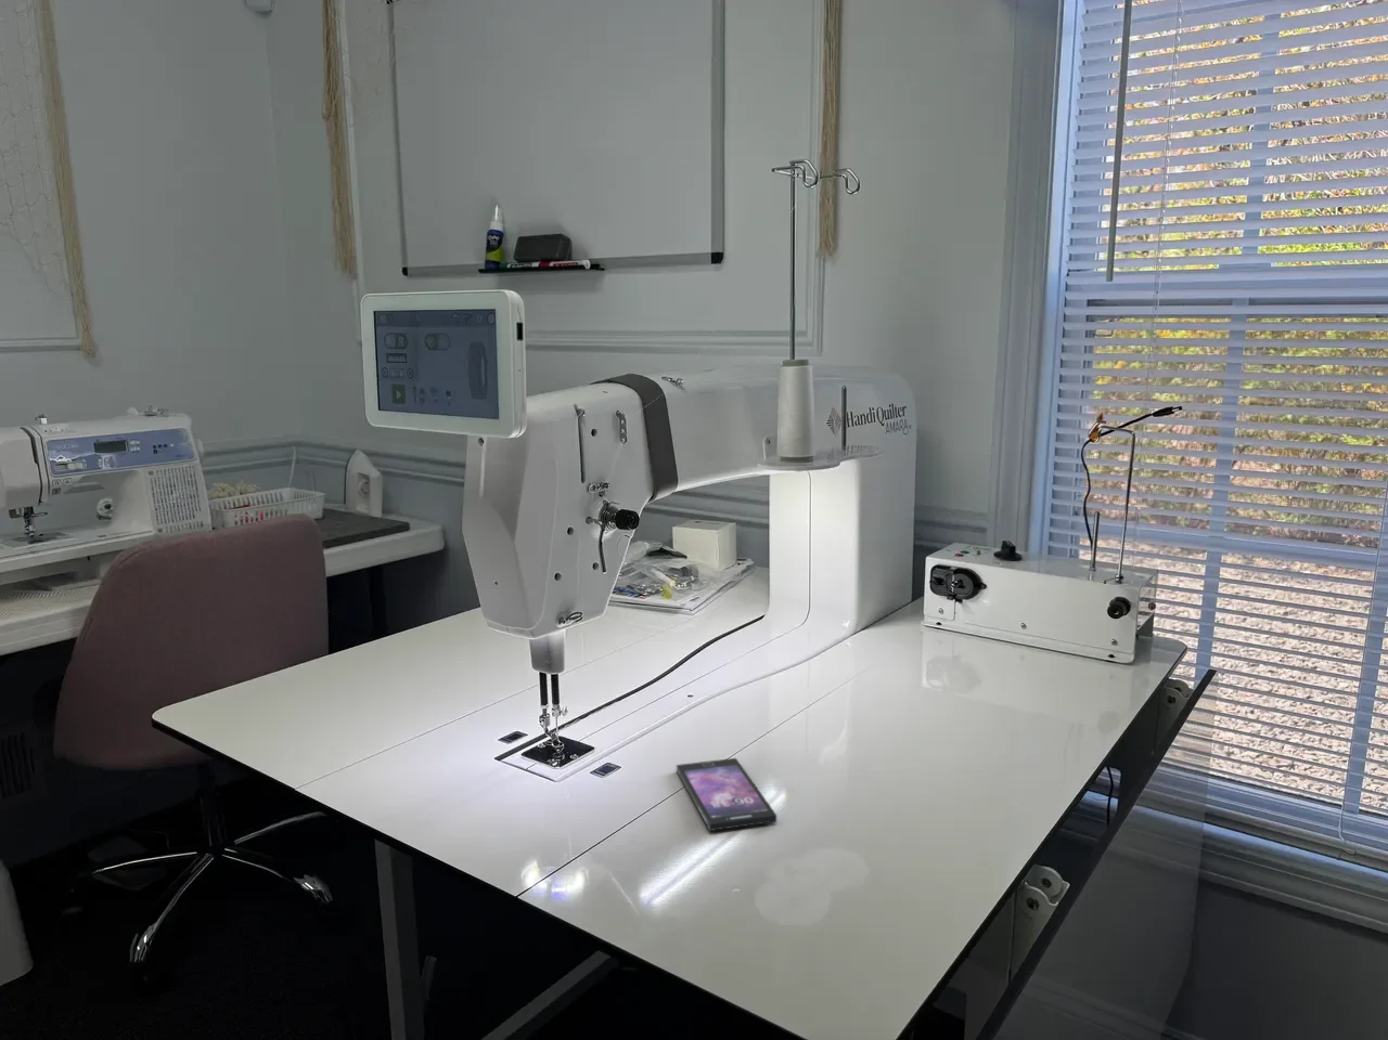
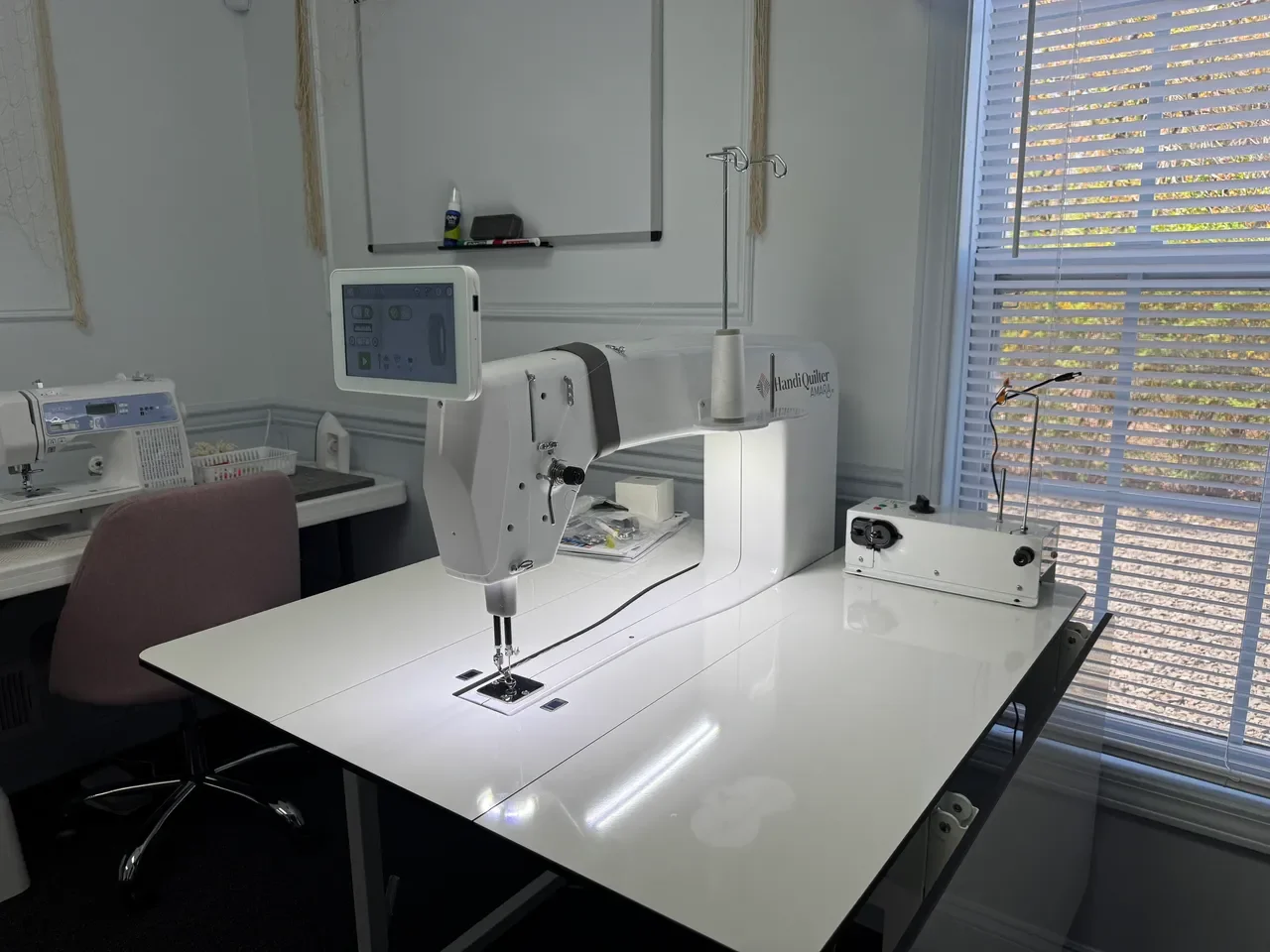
- smartphone [675,757,777,832]
